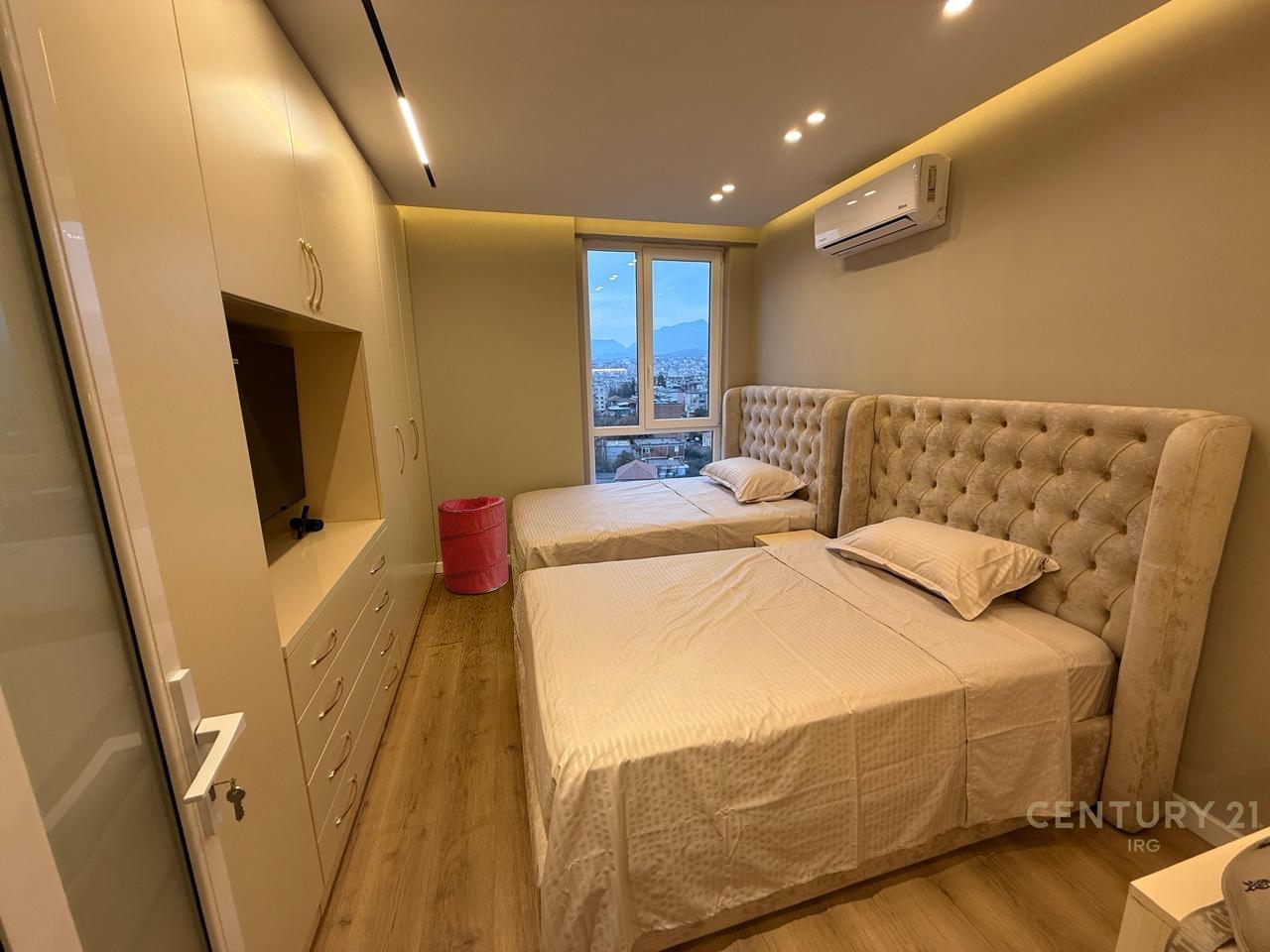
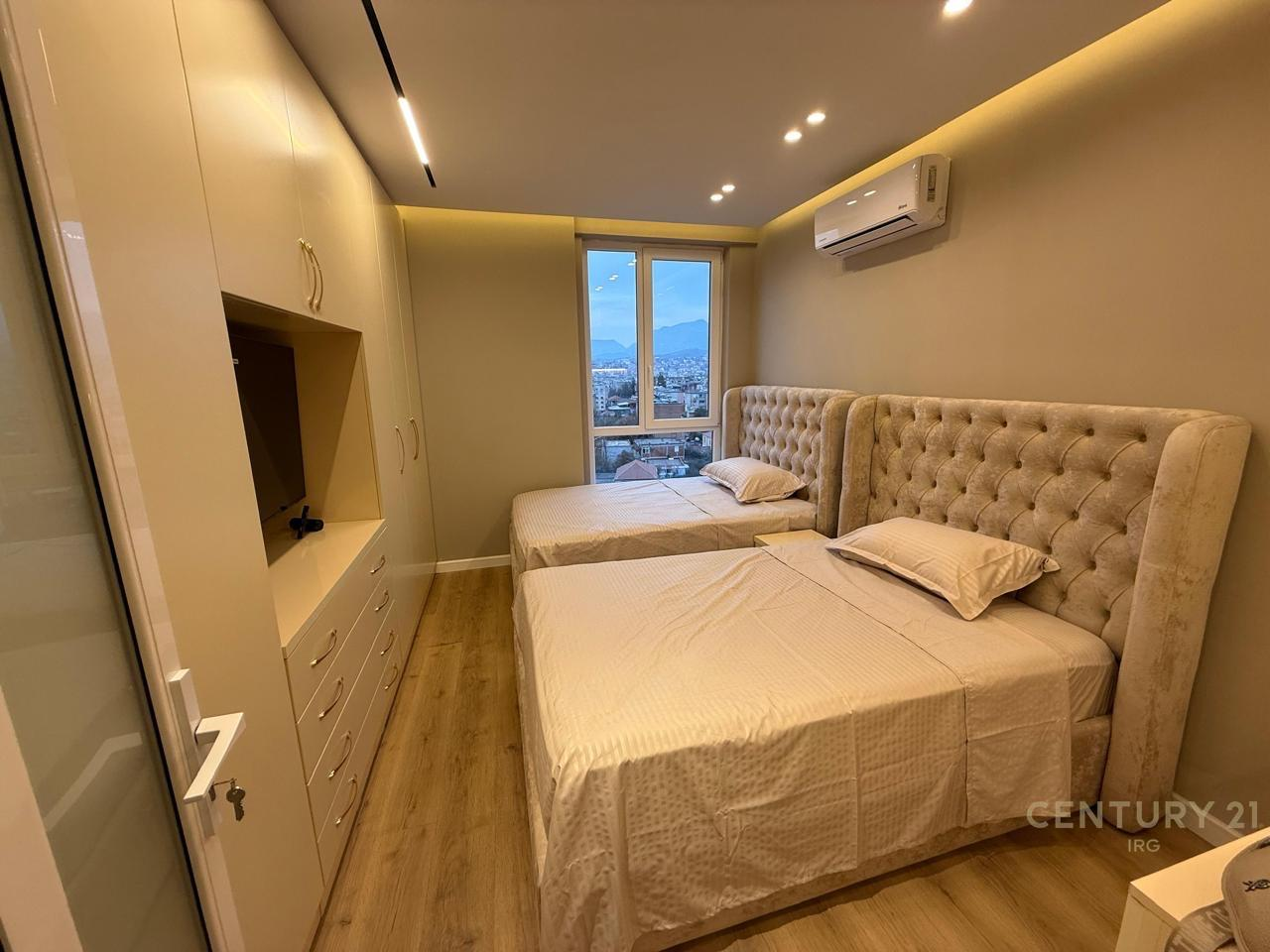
- laundry hamper [437,495,509,595]
